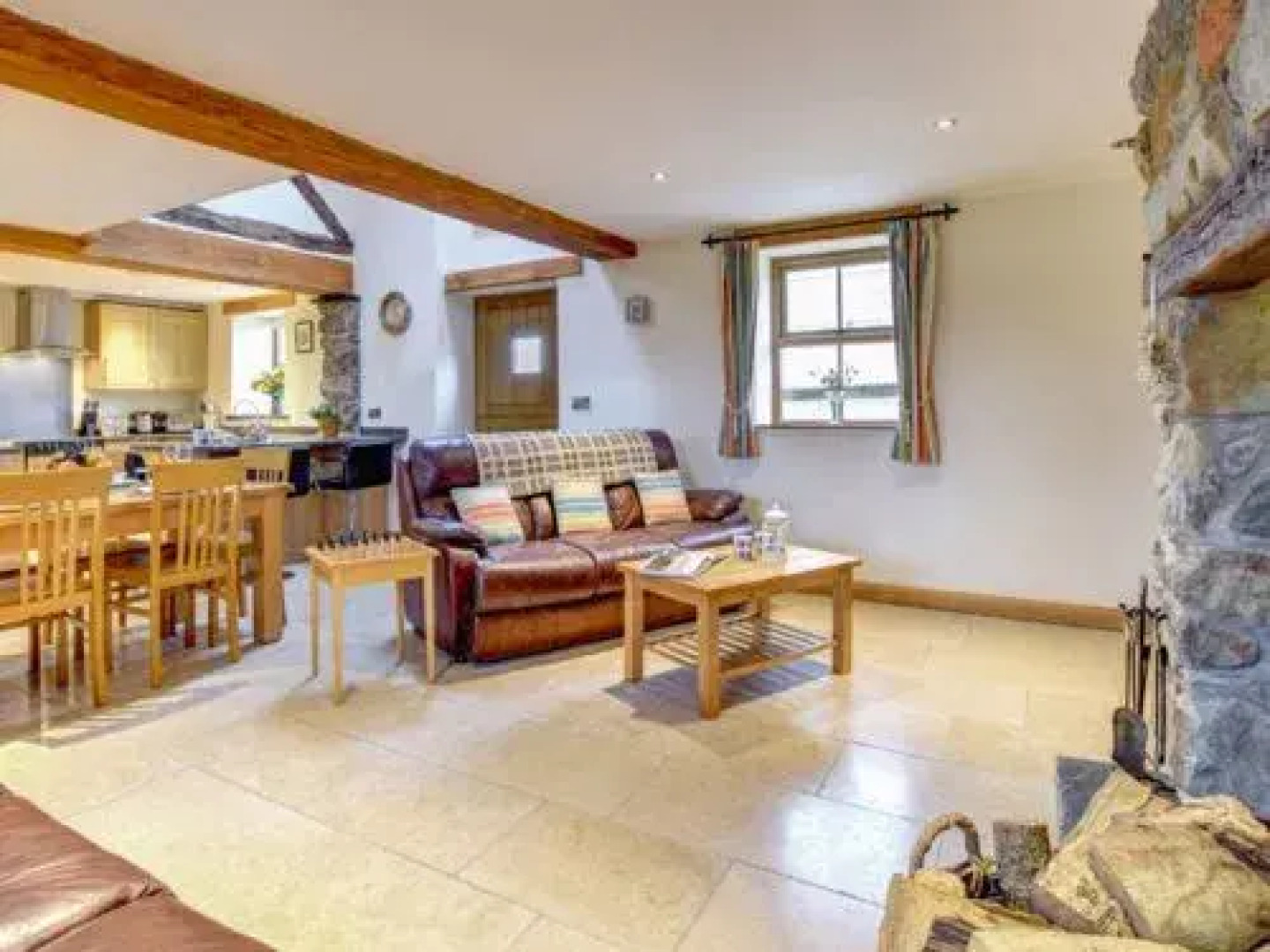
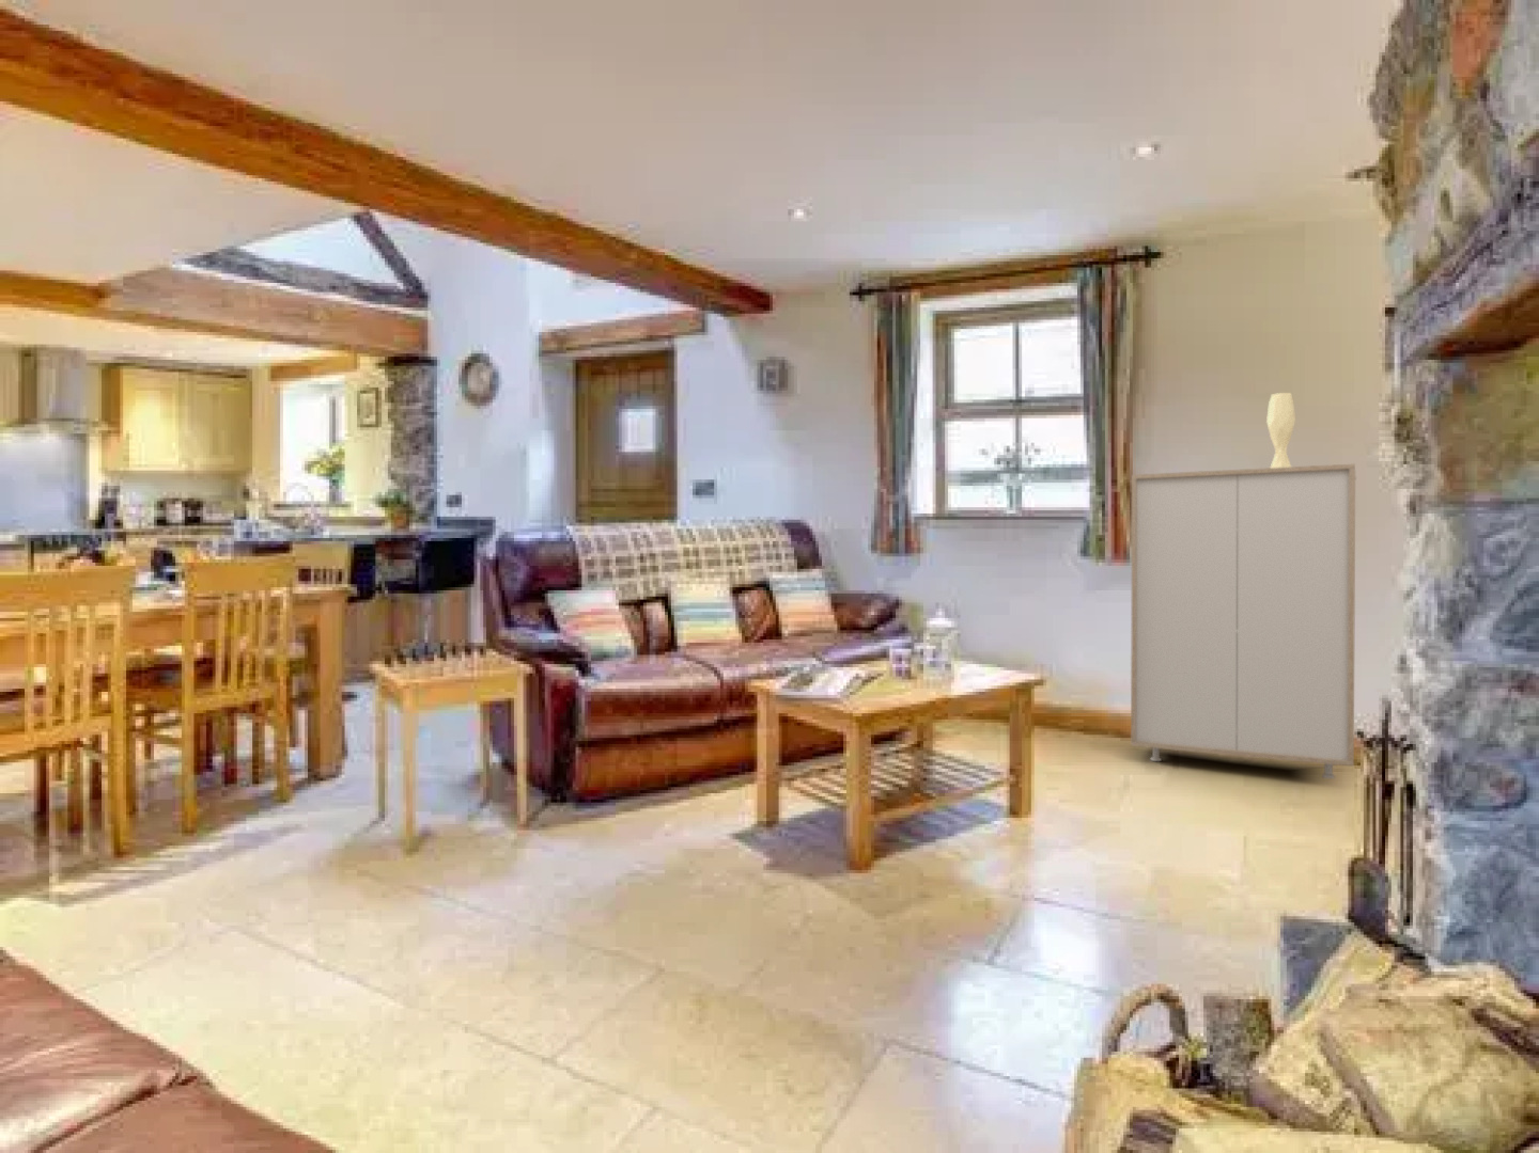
+ storage cabinet [1129,463,1357,779]
+ vase [1265,392,1297,467]
